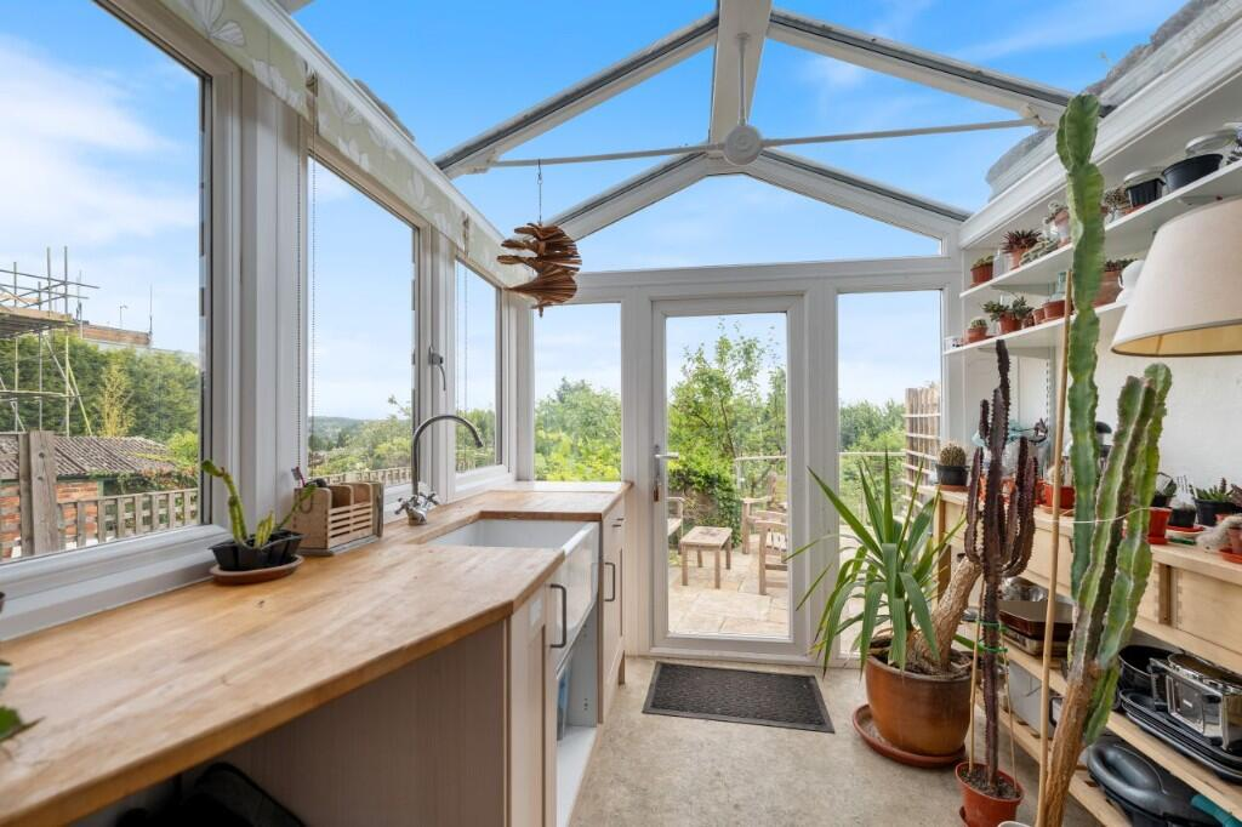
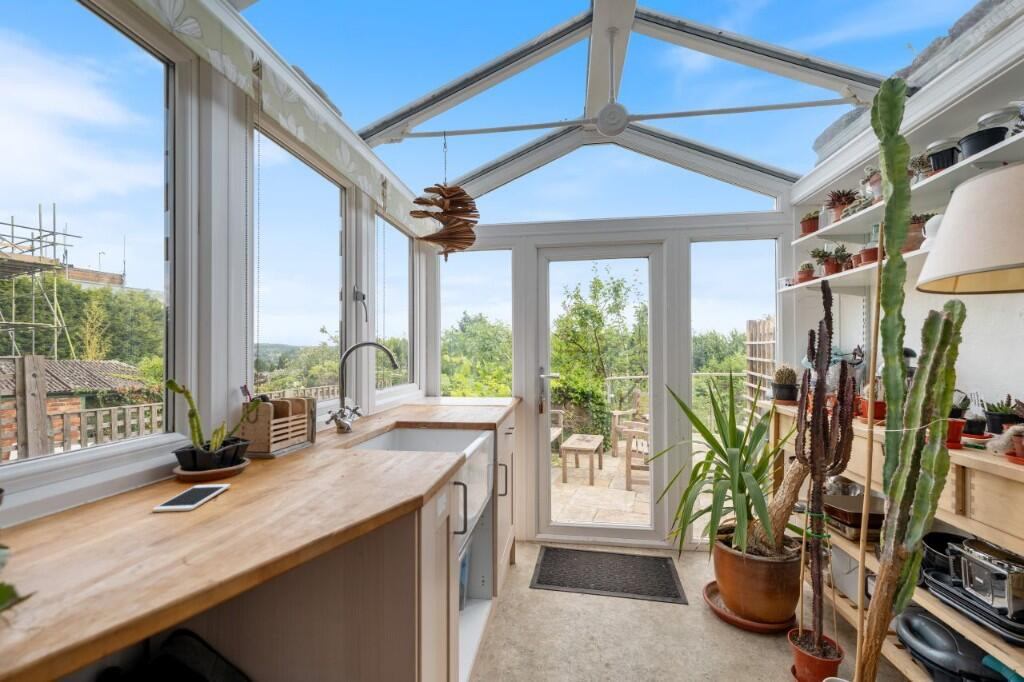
+ cell phone [151,483,232,513]
